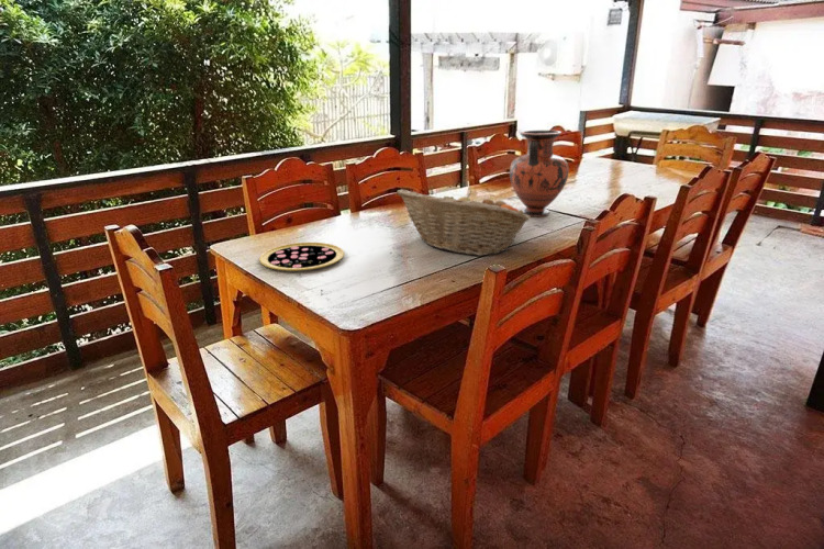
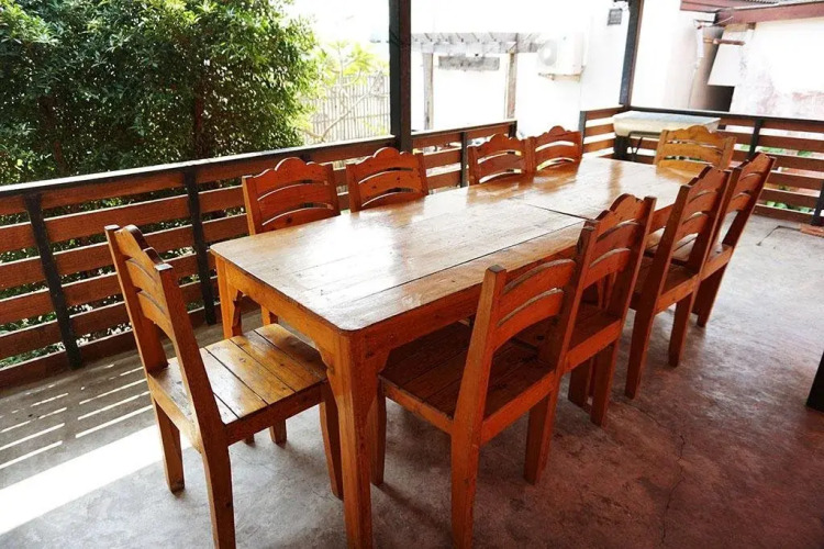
- vase [509,130,570,217]
- fruit basket [396,188,532,257]
- pizza [258,242,345,272]
